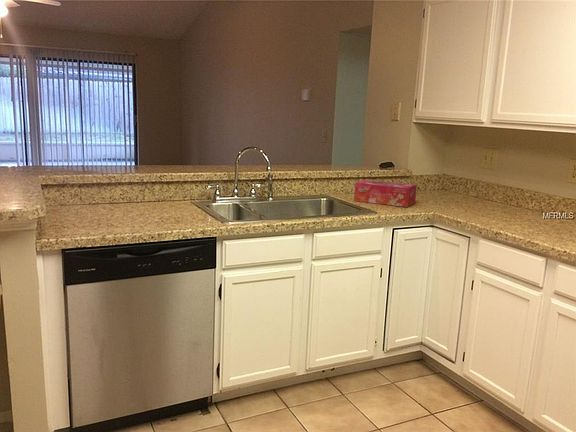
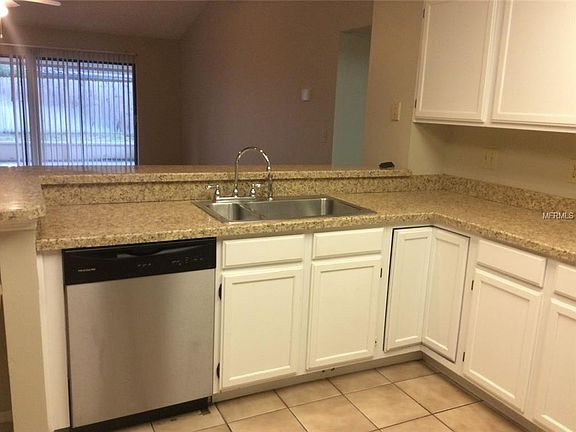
- tissue box [353,179,418,208]
